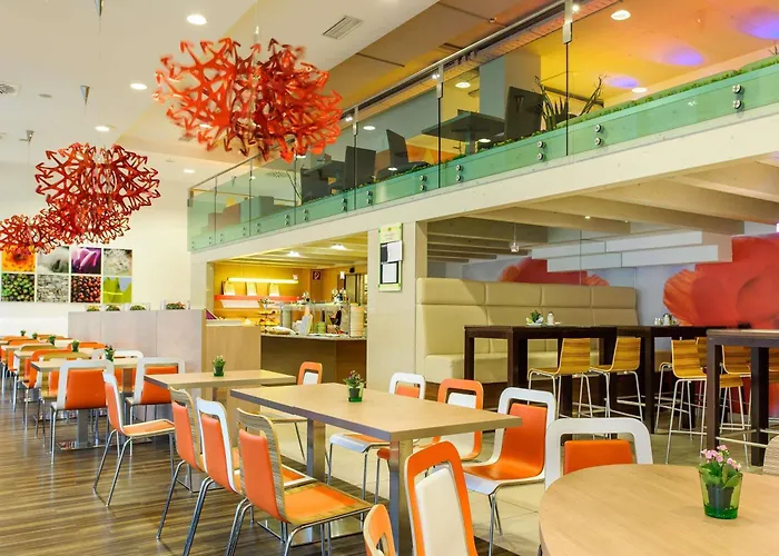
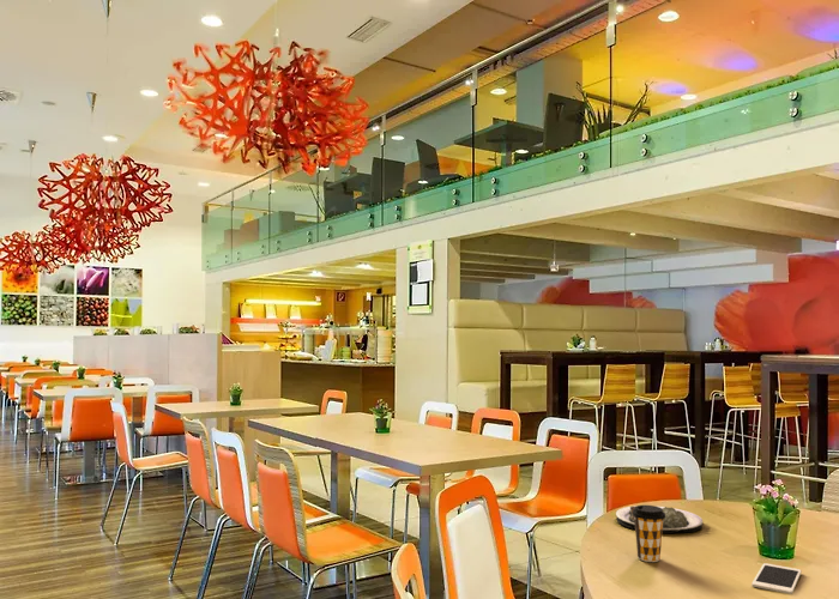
+ coffee cup [633,504,665,563]
+ plate [615,504,704,534]
+ cell phone [750,562,803,595]
